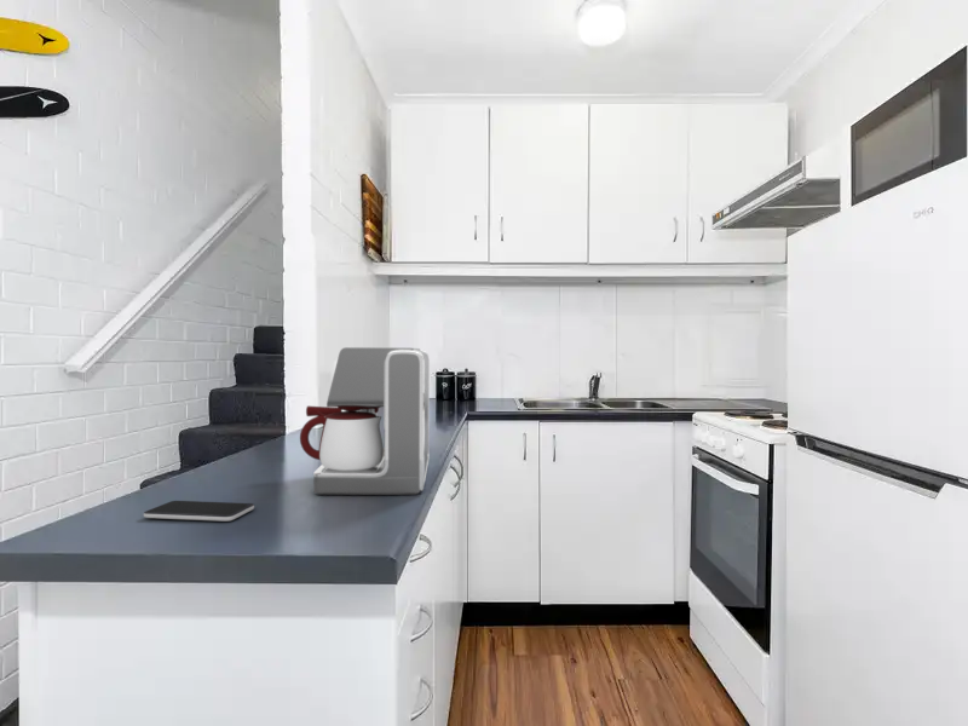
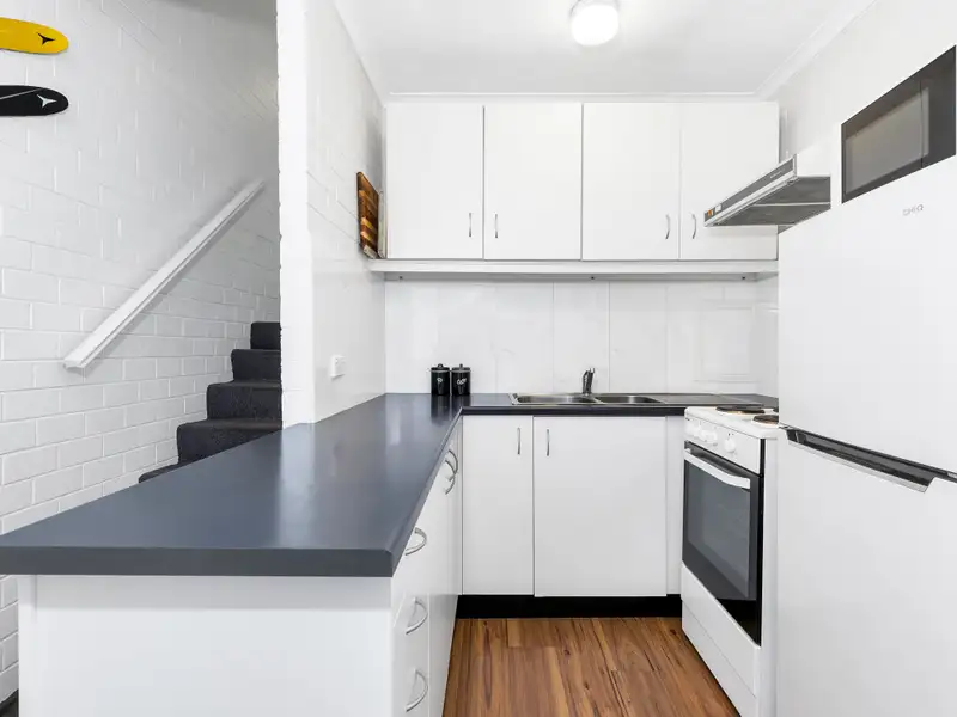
- smartphone [143,500,255,523]
- coffee maker [299,346,431,496]
